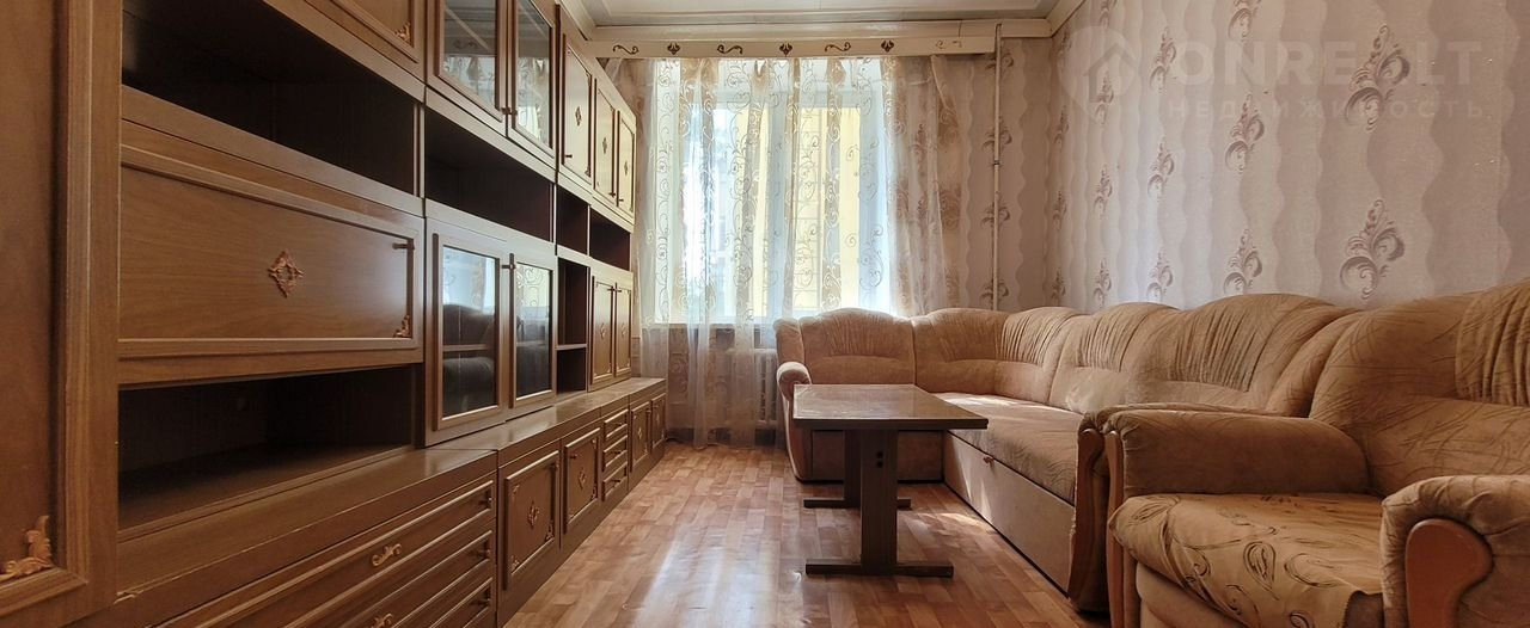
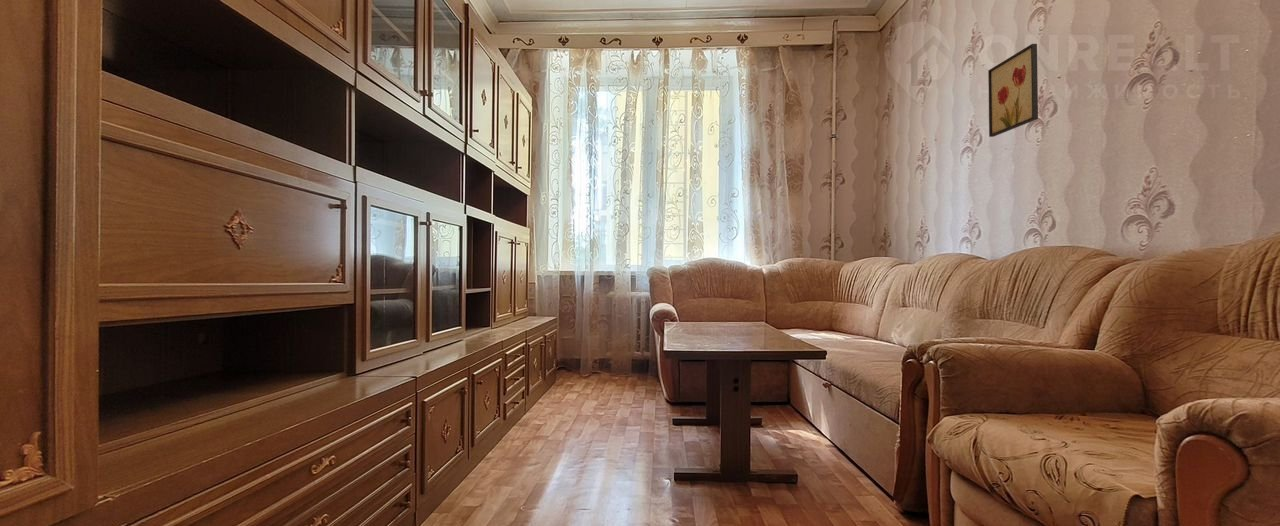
+ wall art [987,43,1039,138]
